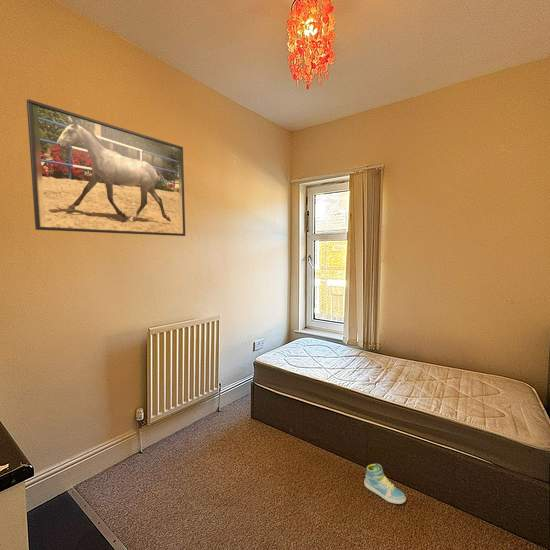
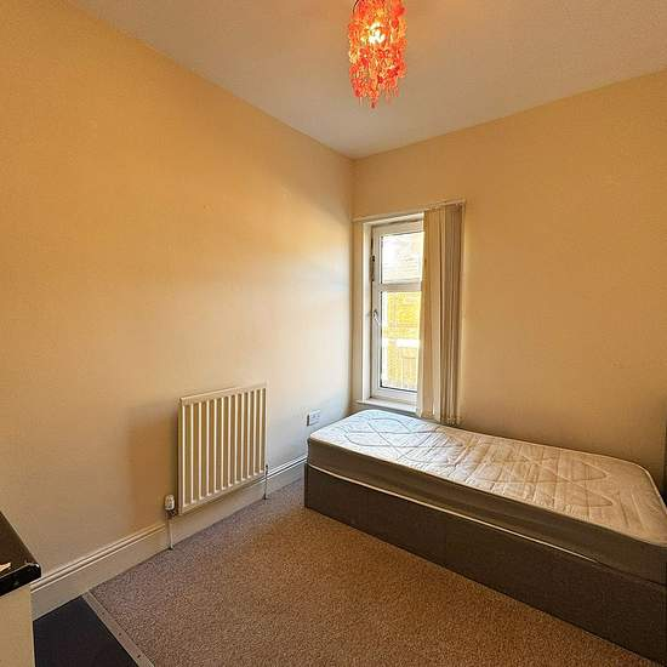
- sneaker [363,463,407,505]
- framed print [26,98,186,237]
